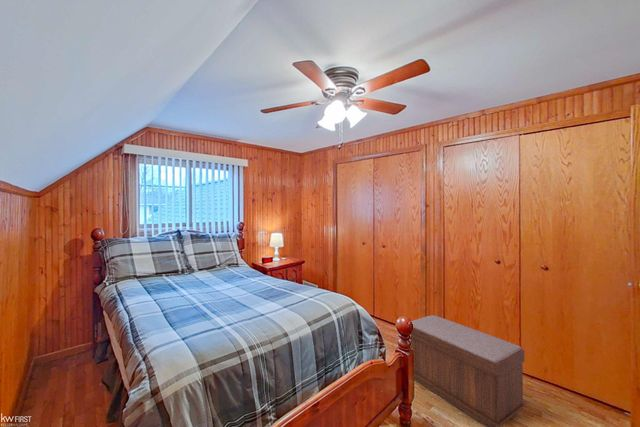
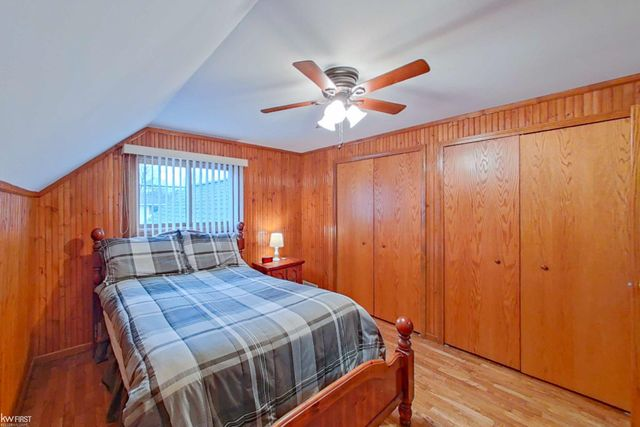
- bench [410,314,526,427]
